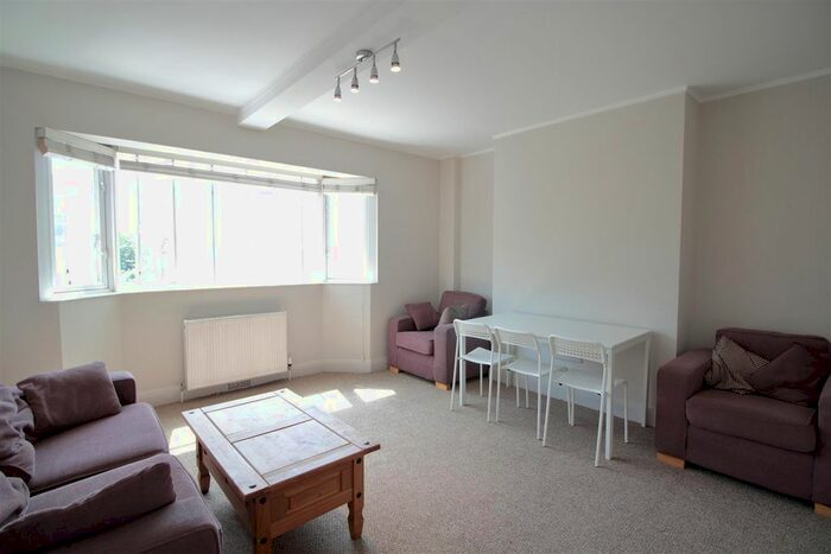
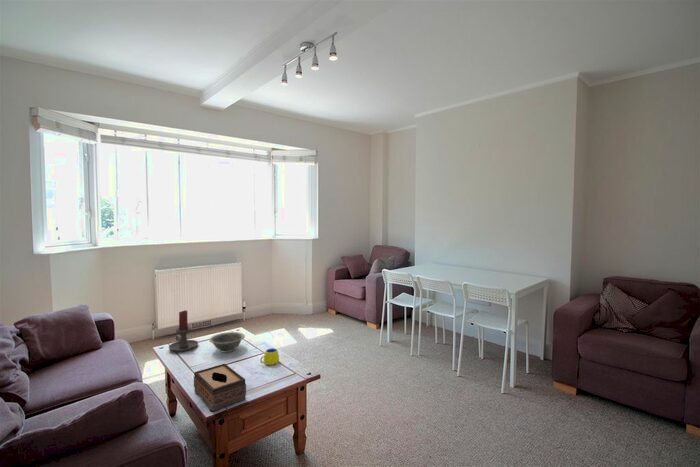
+ decorative bowl [208,331,246,354]
+ mug [259,347,280,366]
+ tissue box [193,363,247,412]
+ candle holder [168,309,199,353]
